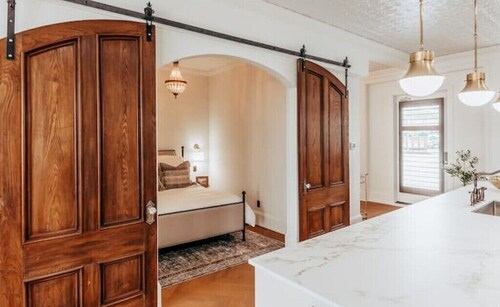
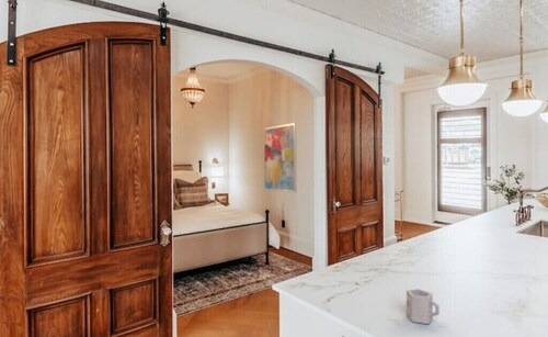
+ wall art [263,122,298,193]
+ cup [406,288,441,325]
